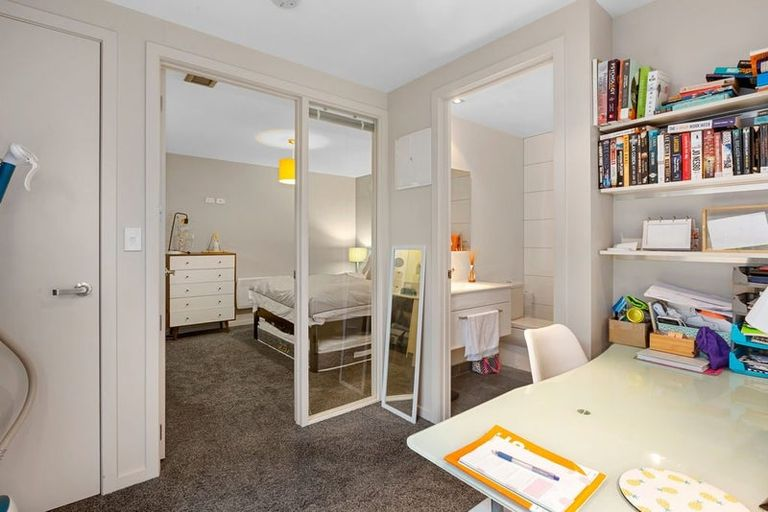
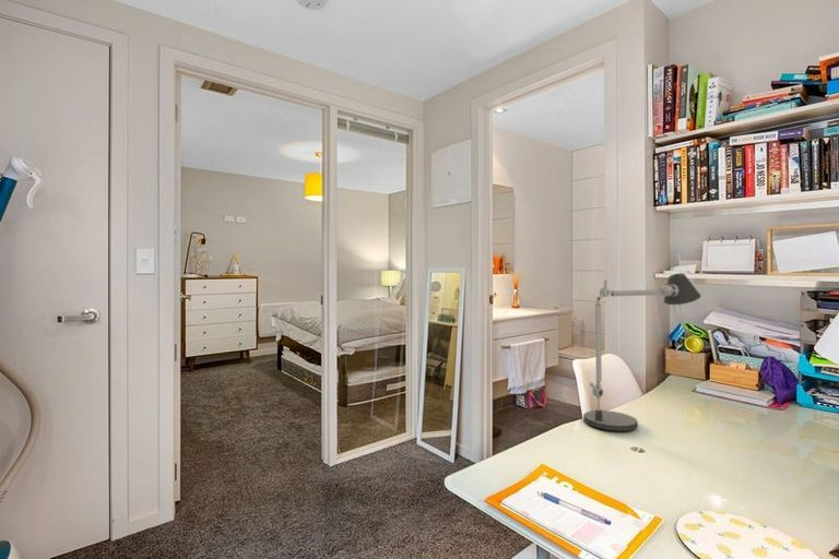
+ desk lamp [582,272,702,432]
